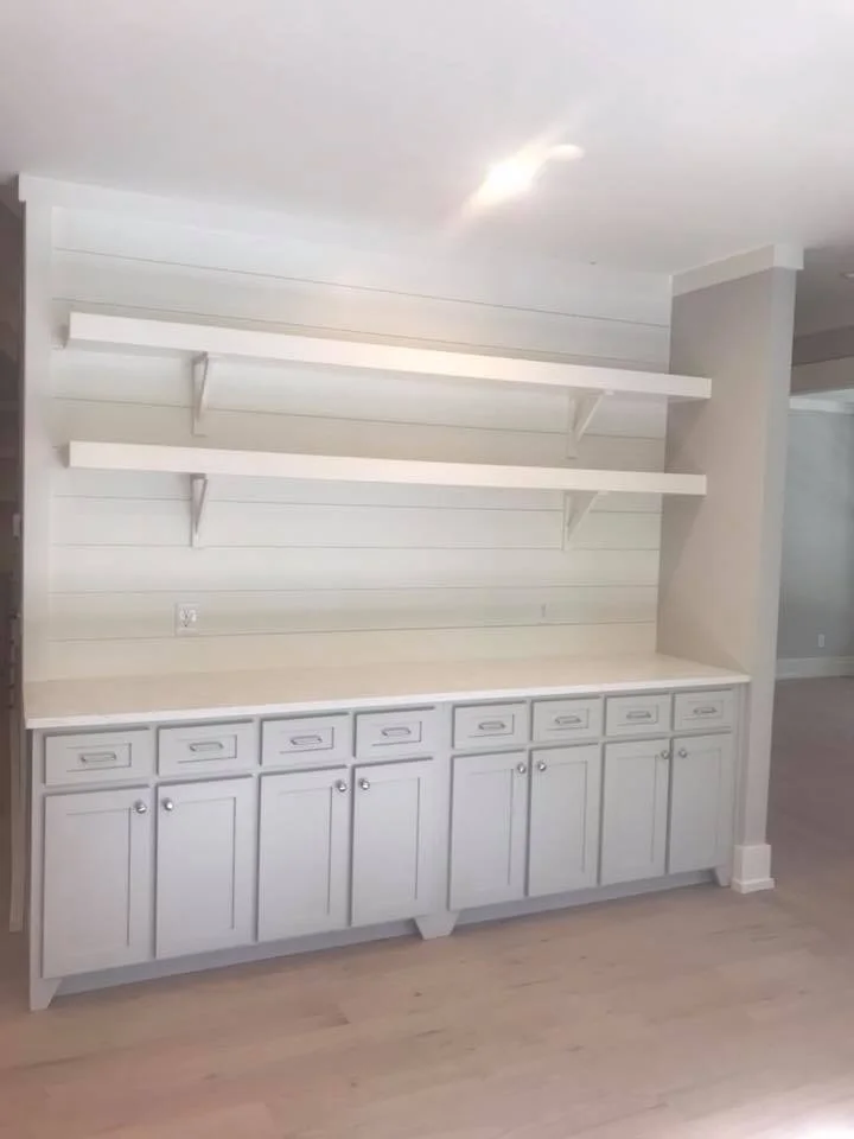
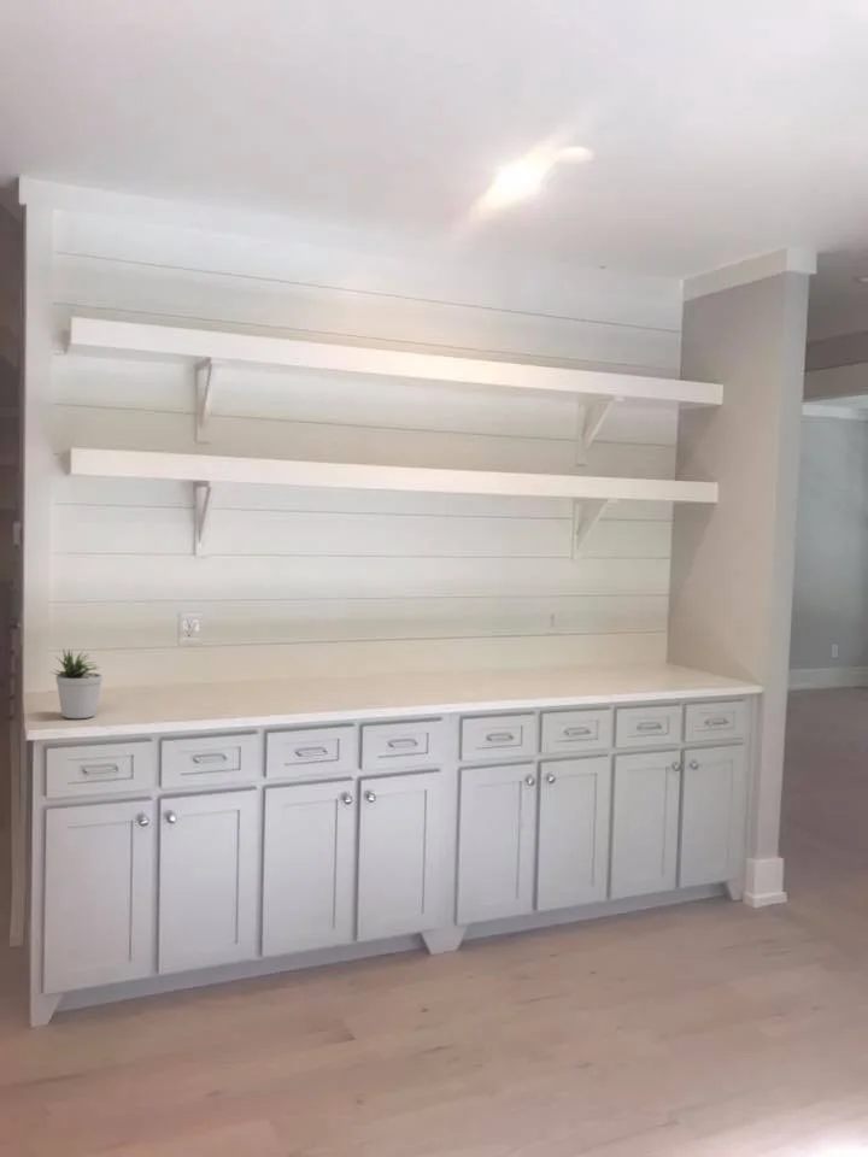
+ potted plant [49,646,104,720]
